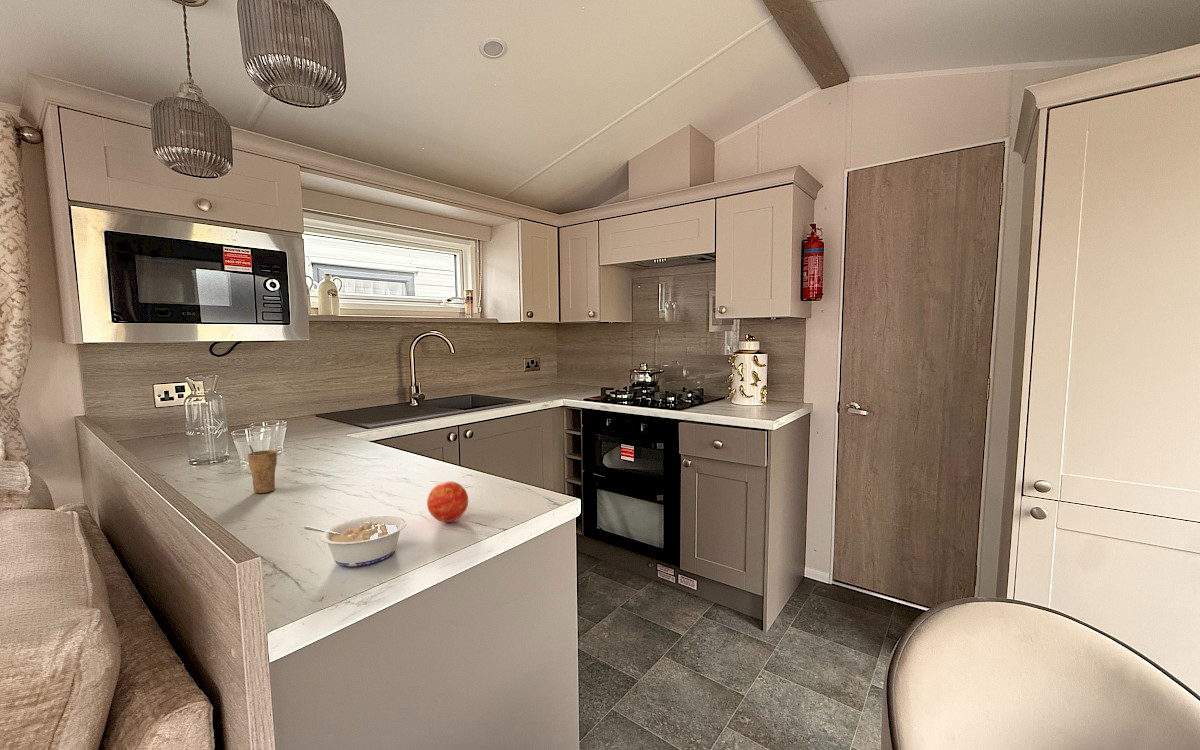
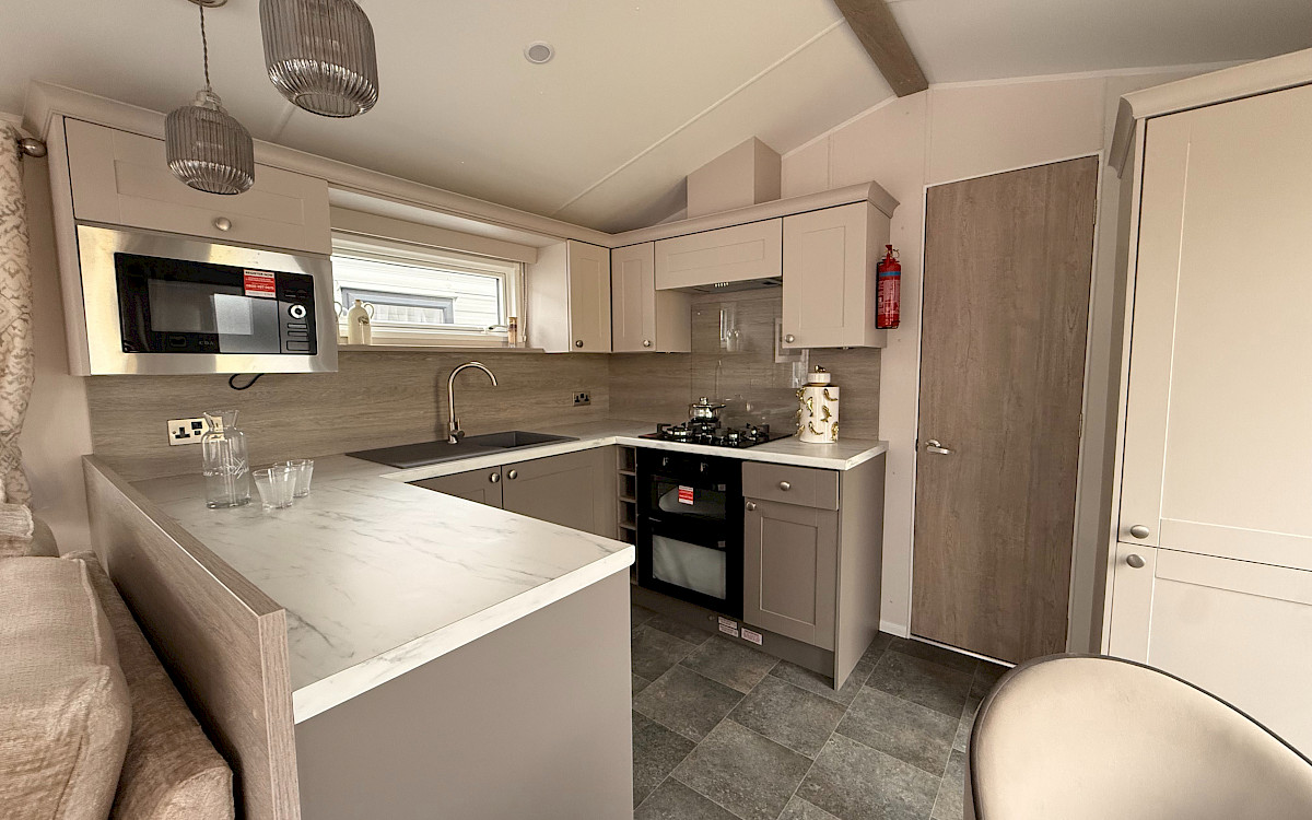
- apple [426,480,469,523]
- cup [247,444,278,494]
- legume [303,515,408,567]
